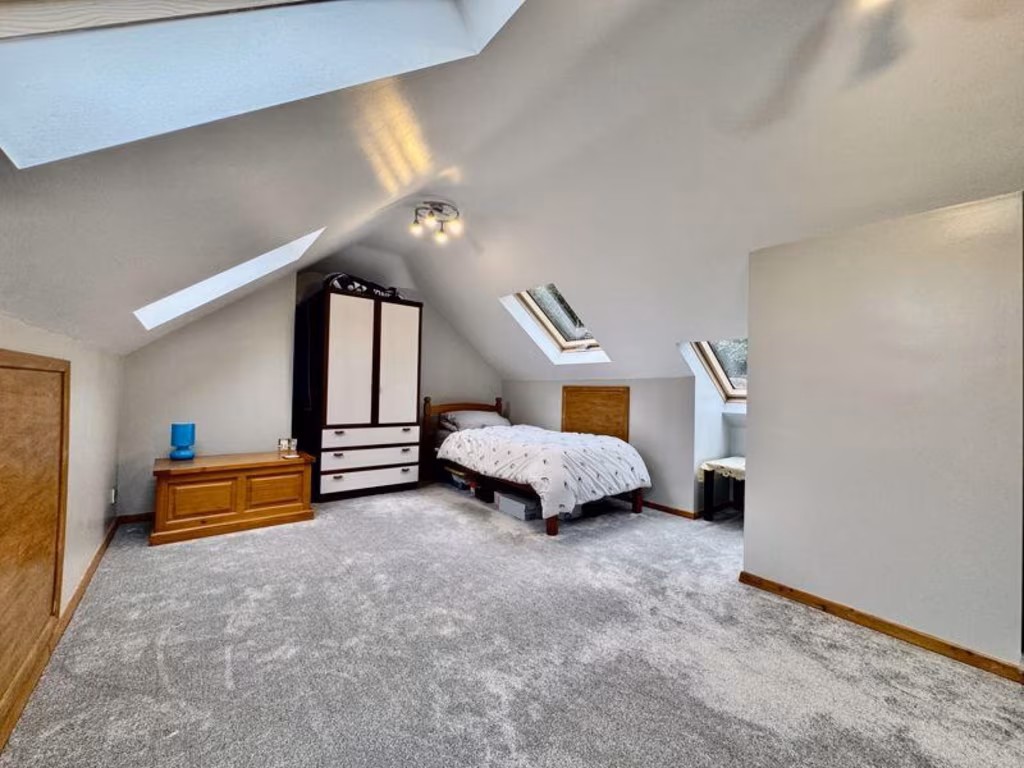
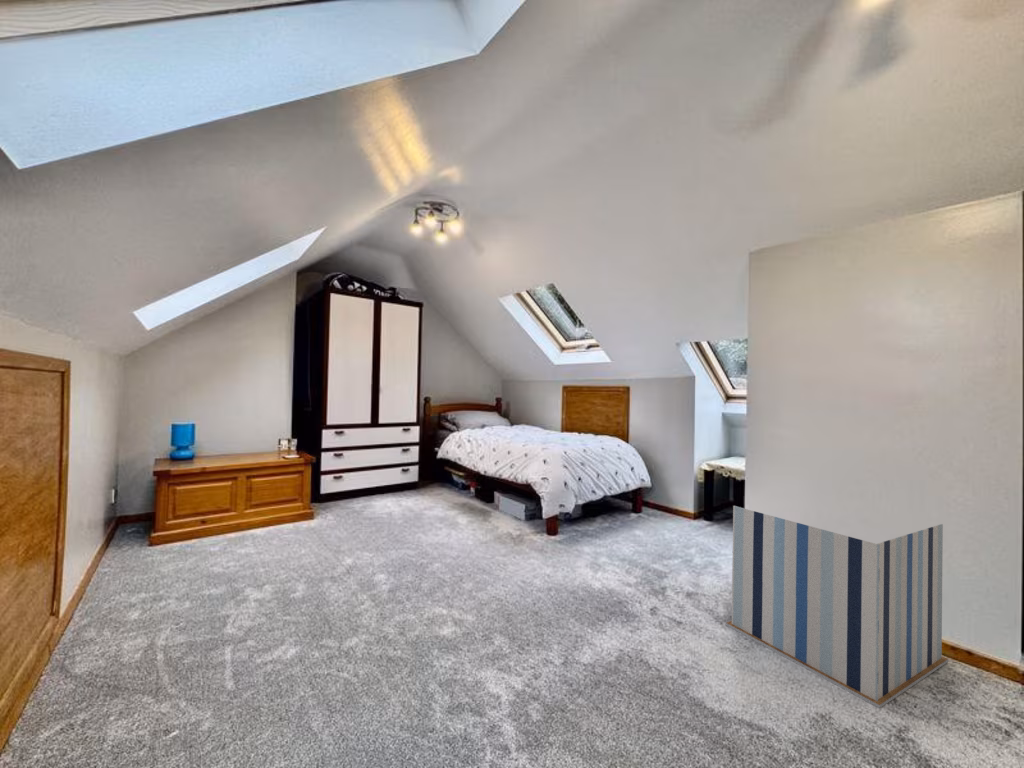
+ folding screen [725,505,950,709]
